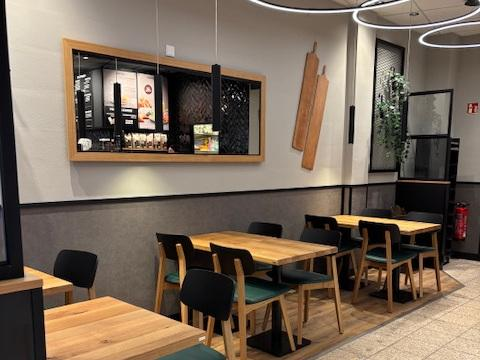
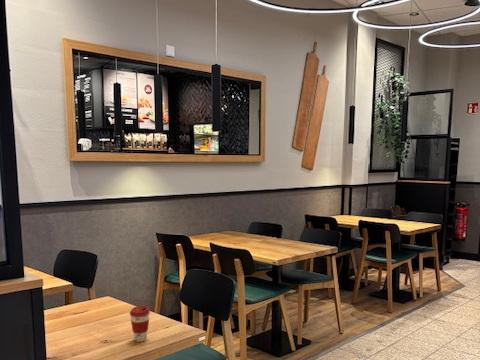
+ coffee cup [129,305,151,343]
